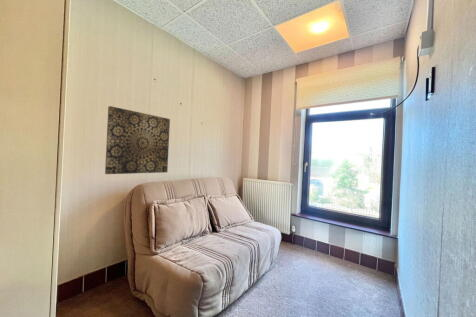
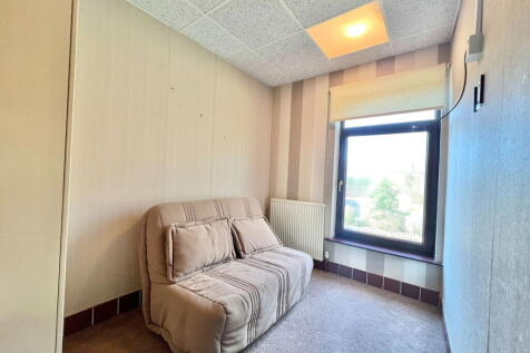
- wall art [104,105,171,175]
